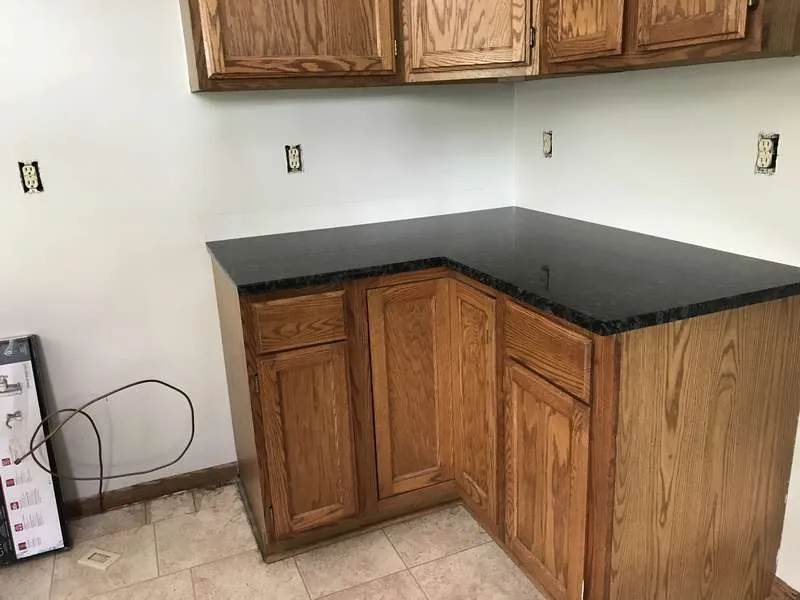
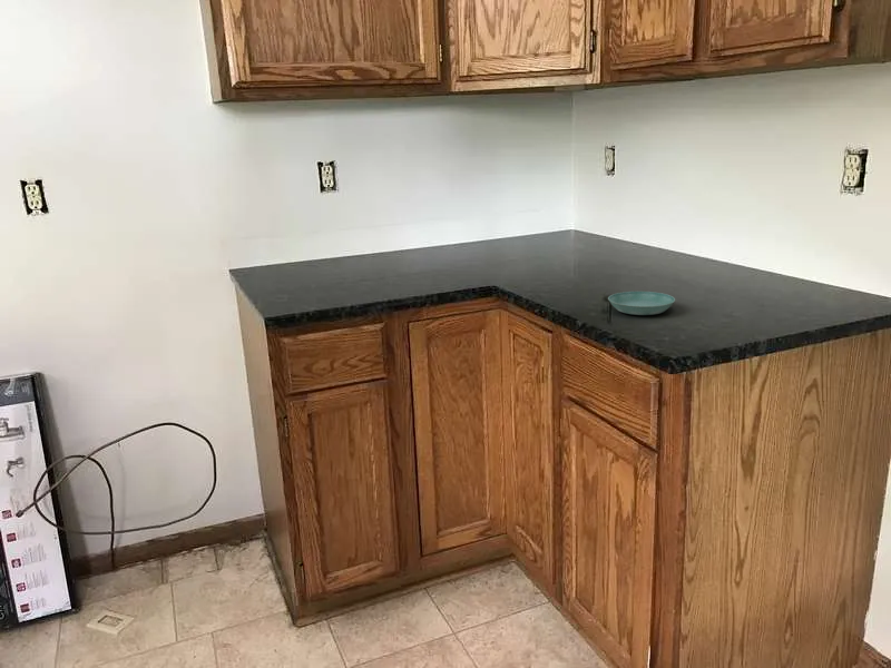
+ saucer [607,291,676,316]
